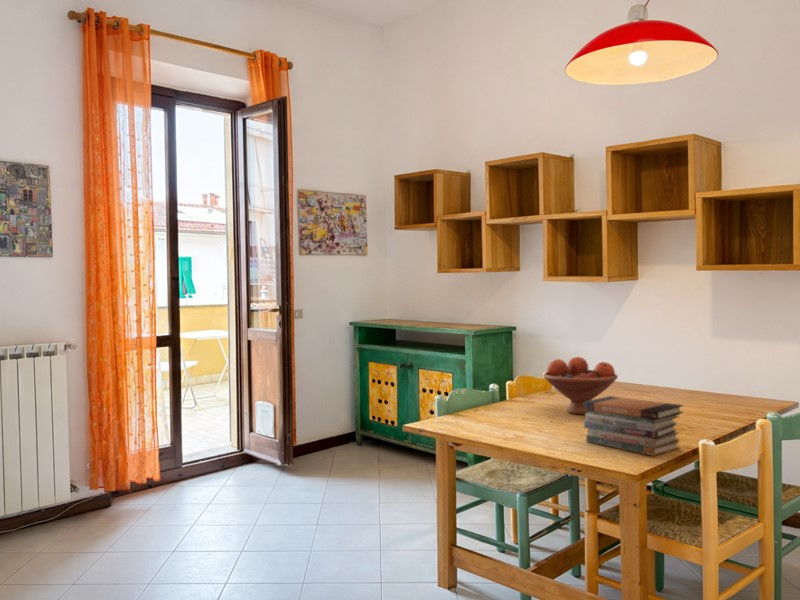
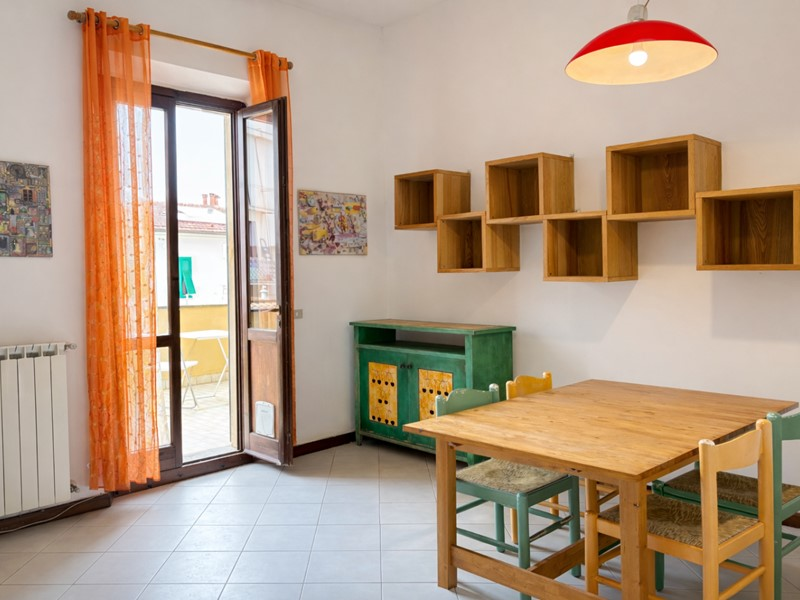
- book stack [583,395,684,457]
- fruit bowl [542,356,619,415]
